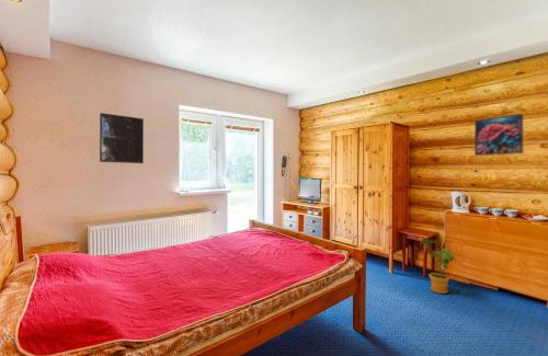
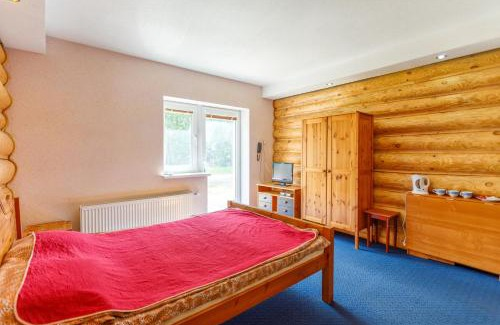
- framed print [99,112,145,164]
- house plant [418,237,457,295]
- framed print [473,113,524,157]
